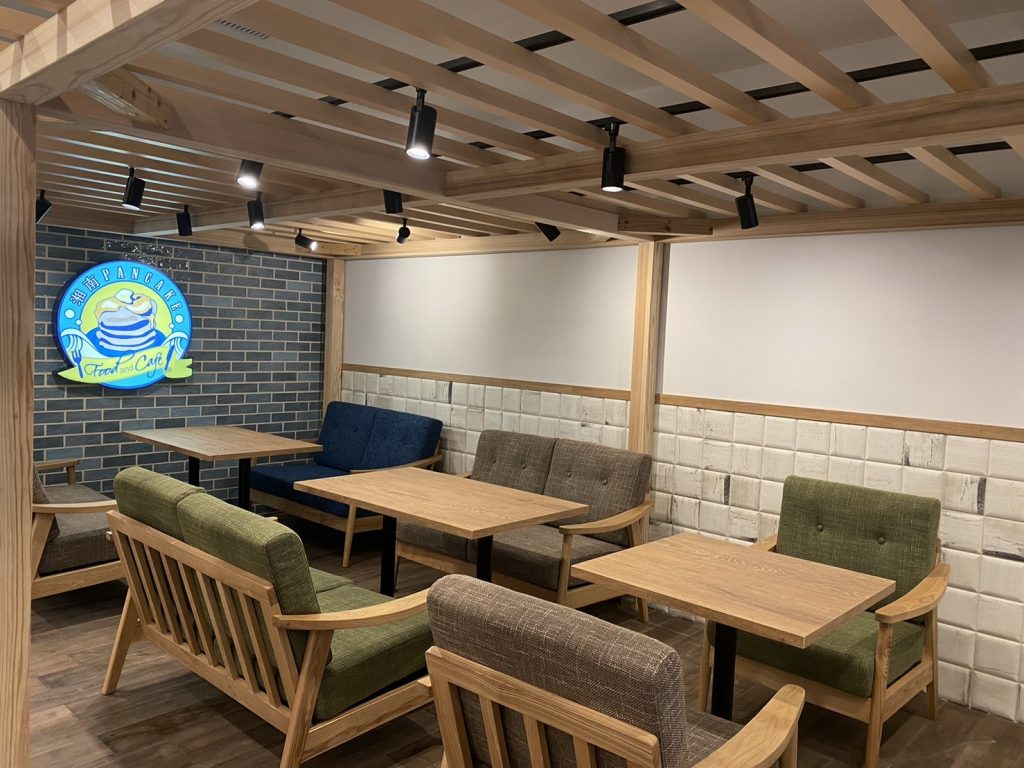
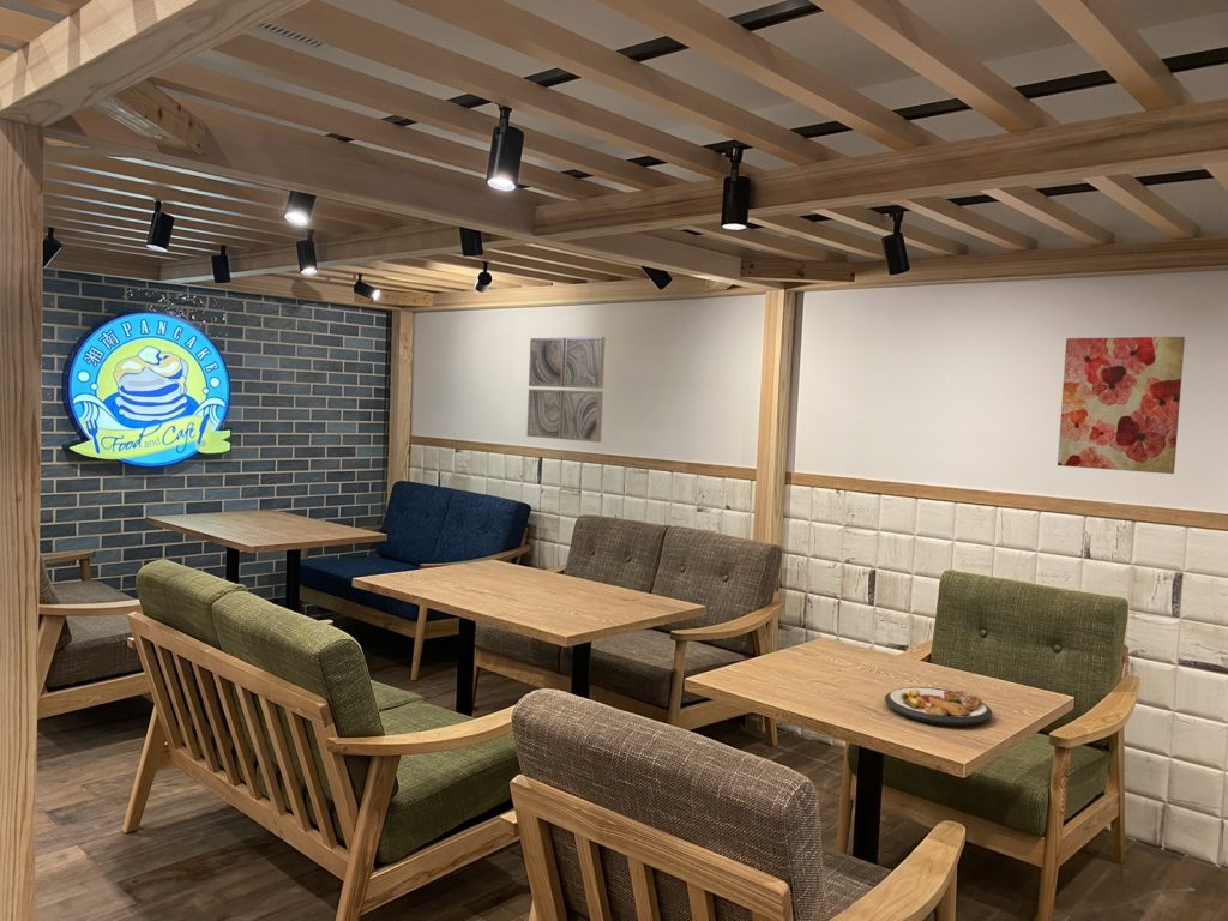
+ wall art [1057,336,1186,475]
+ wall art [525,336,607,444]
+ plate [884,686,994,727]
